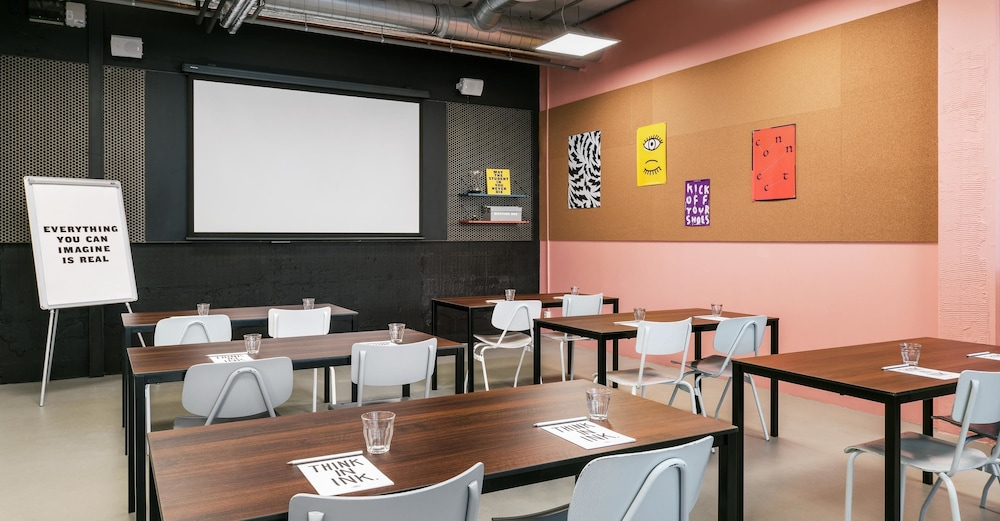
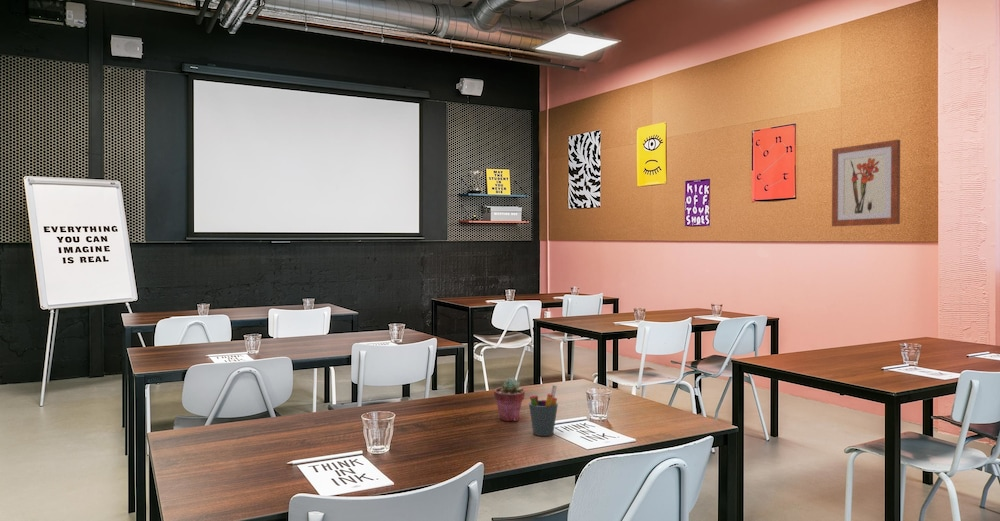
+ potted succulent [493,377,526,422]
+ pen holder [528,384,559,437]
+ wall art [831,139,901,228]
